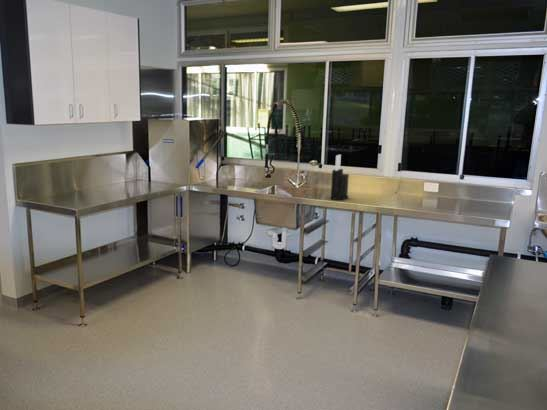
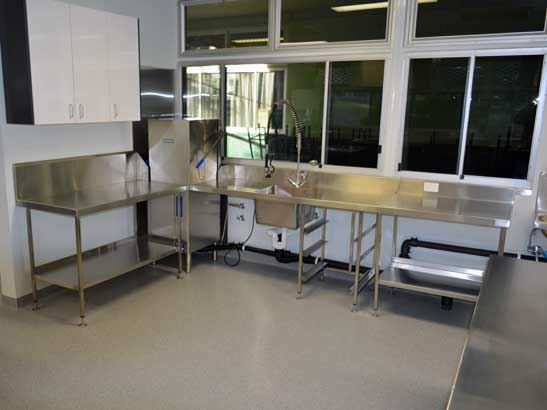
- knife block [330,154,350,201]
